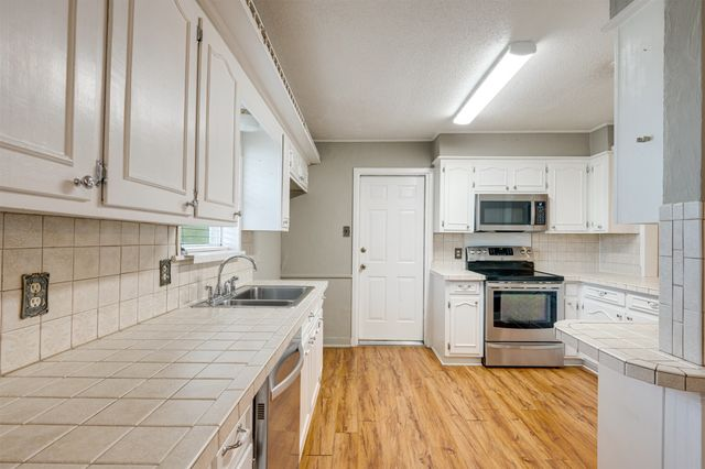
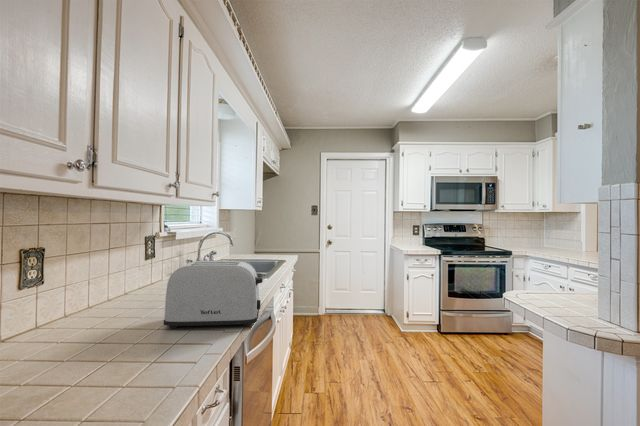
+ toaster [163,259,264,329]
